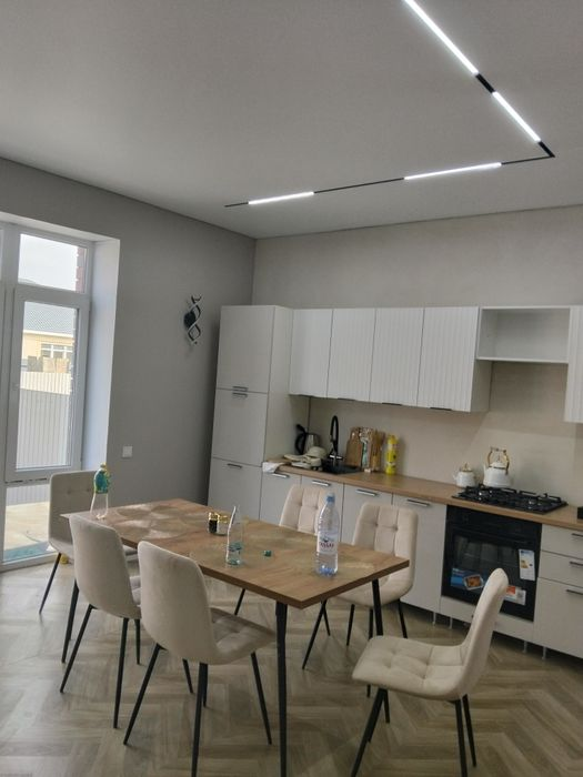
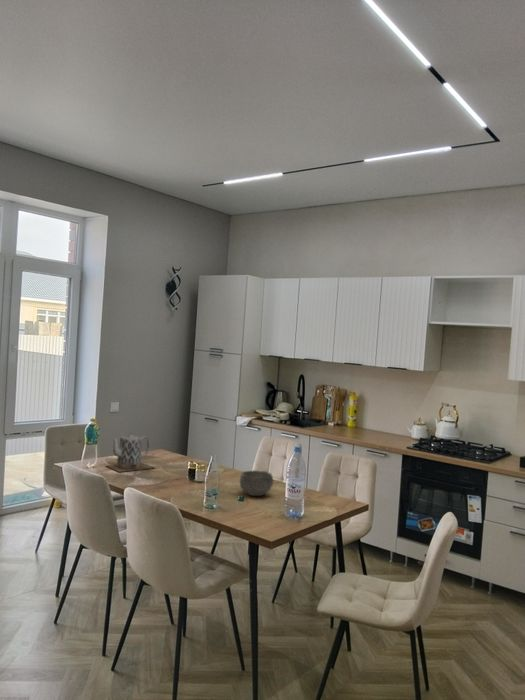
+ bowl [239,469,274,497]
+ teapot [105,430,156,473]
